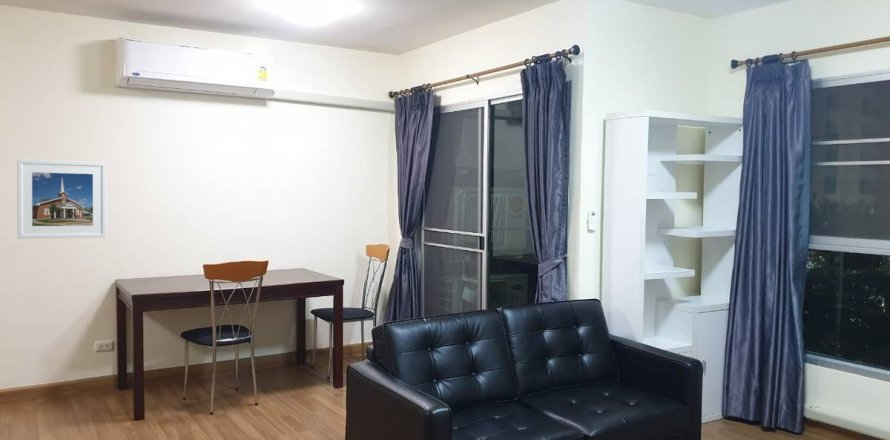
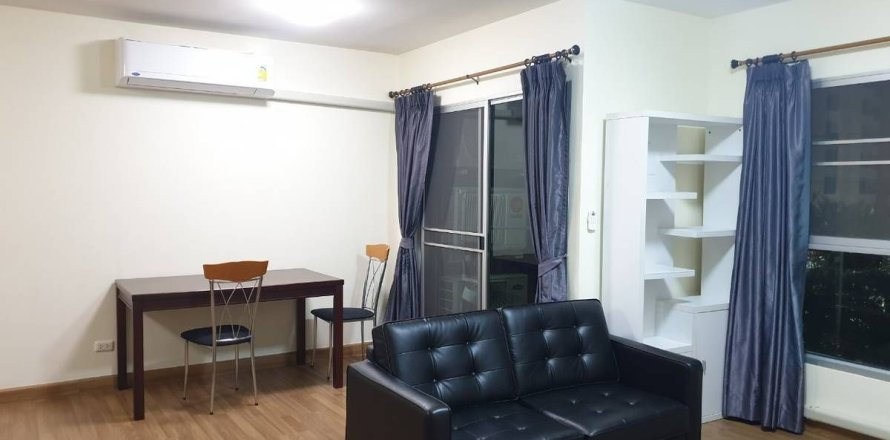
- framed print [16,158,107,240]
